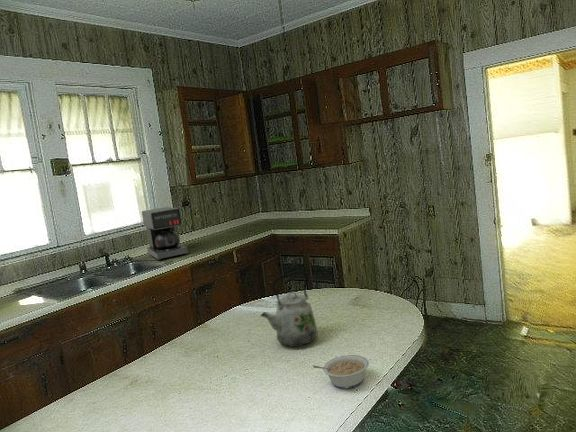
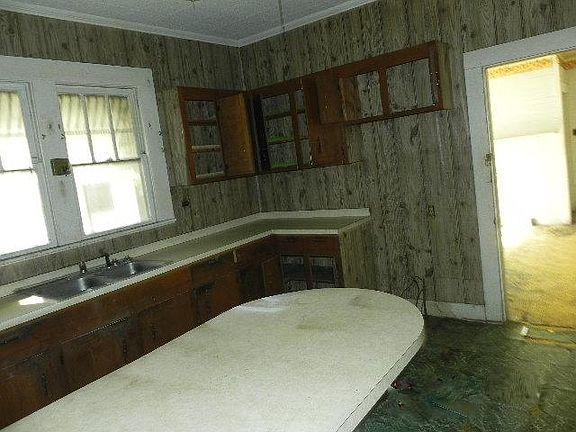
- coffee maker [141,206,189,261]
- kettle [260,270,319,348]
- legume [312,354,370,390]
